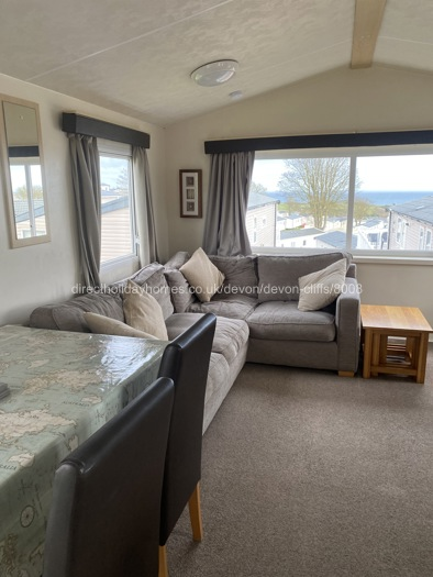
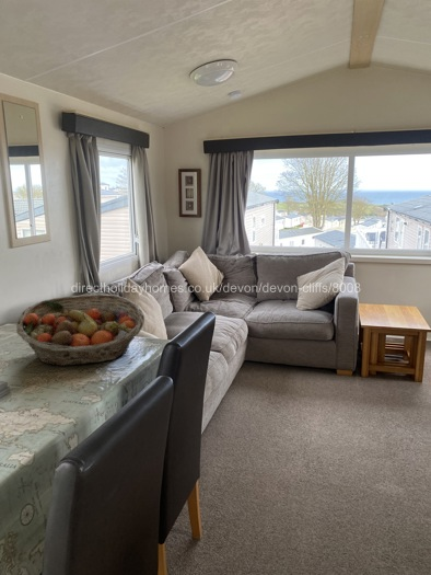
+ fruit basket [15,294,145,367]
